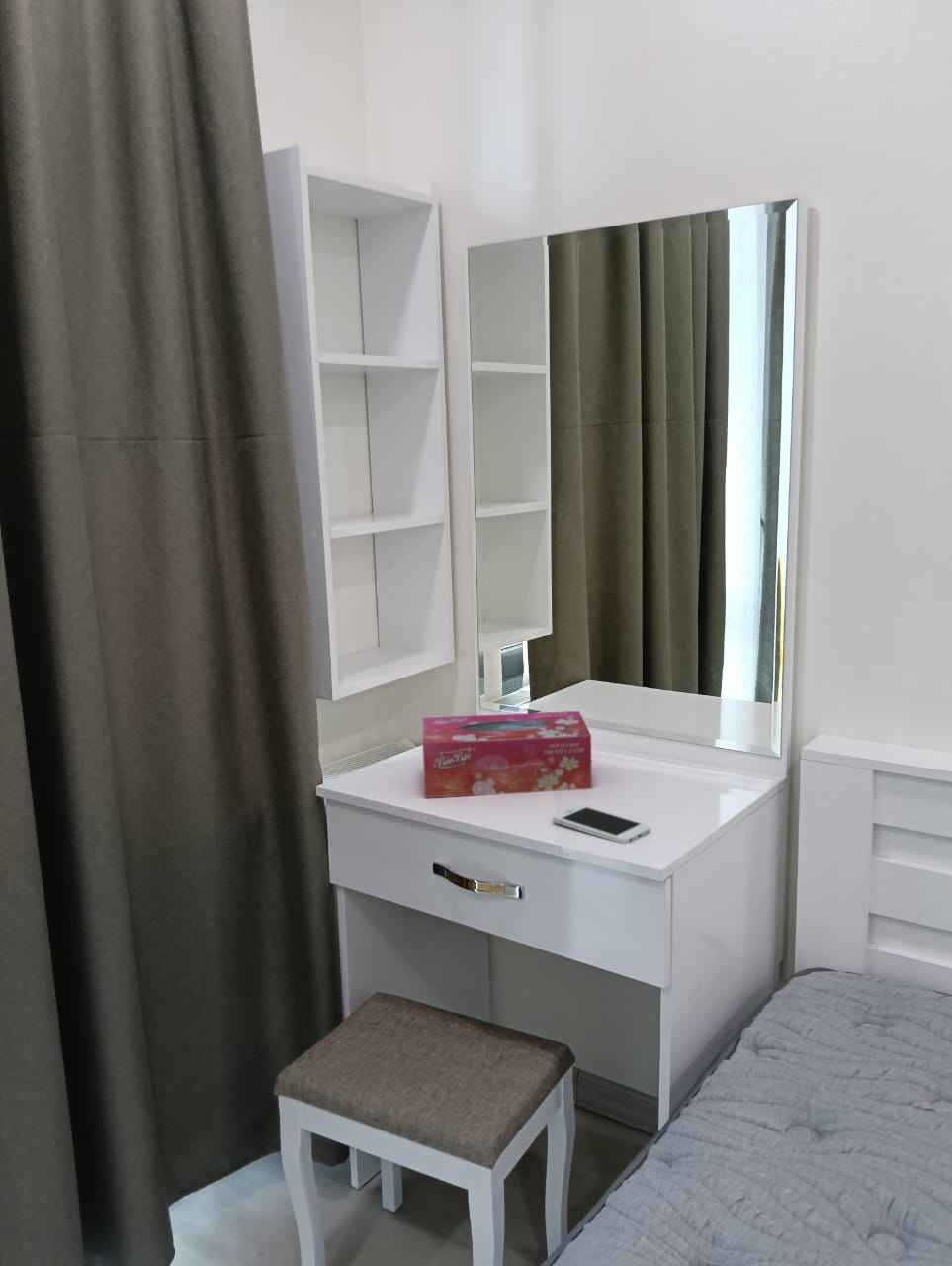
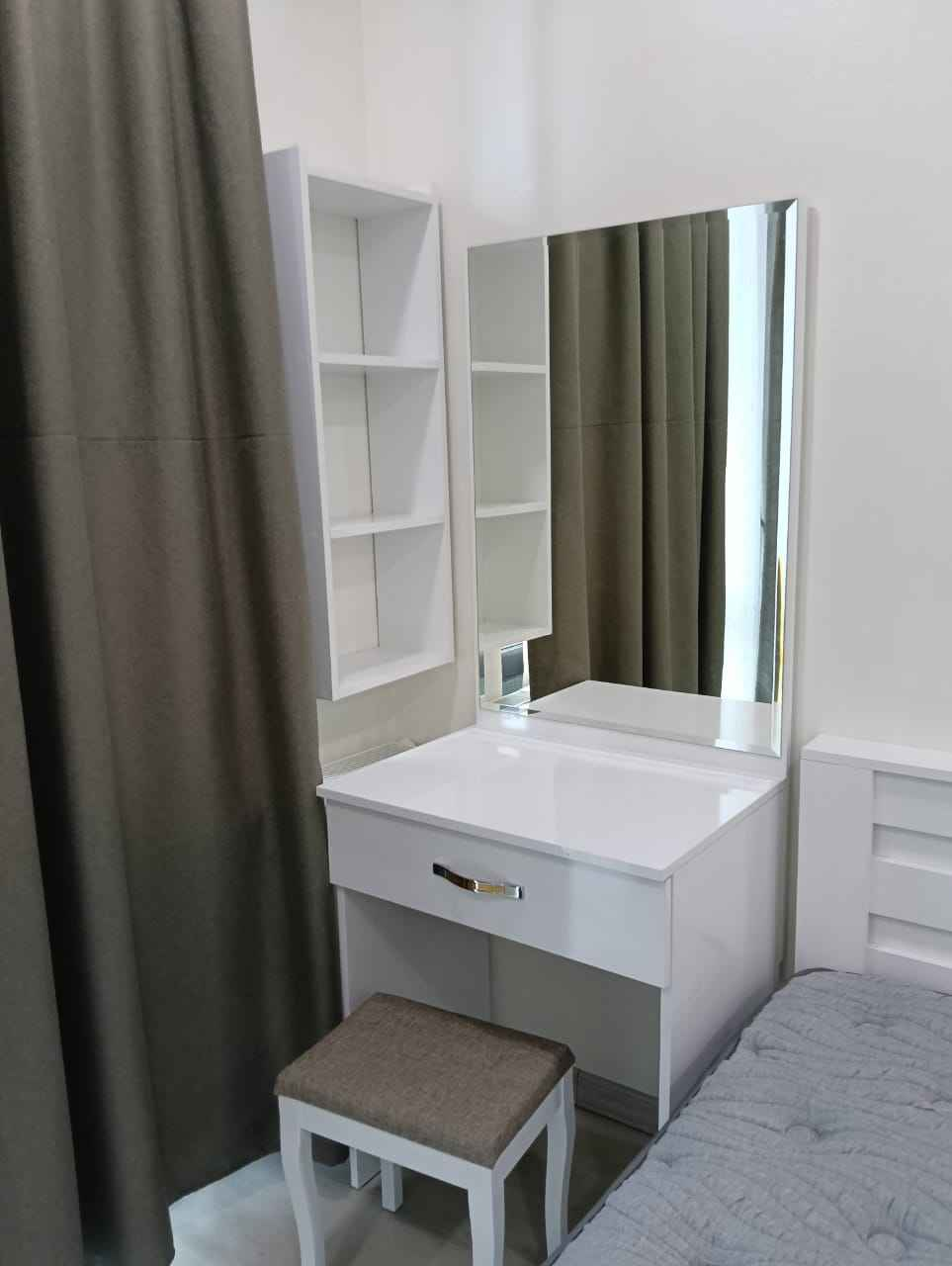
- smartphone [552,804,651,845]
- tissue box [422,710,593,799]
